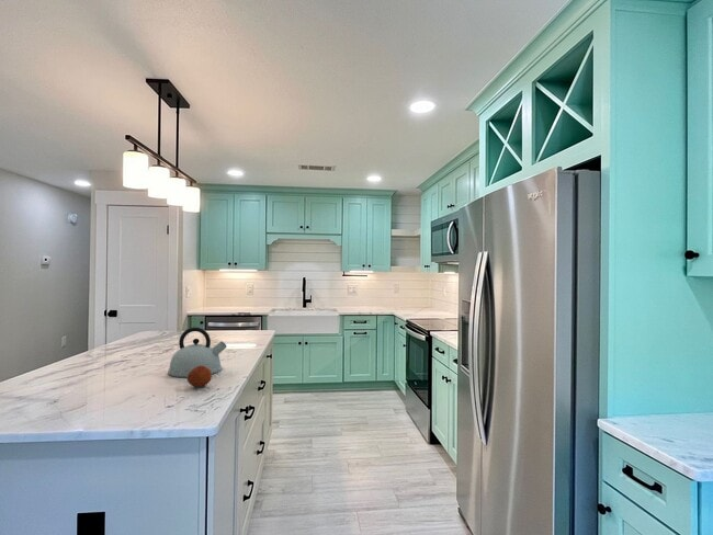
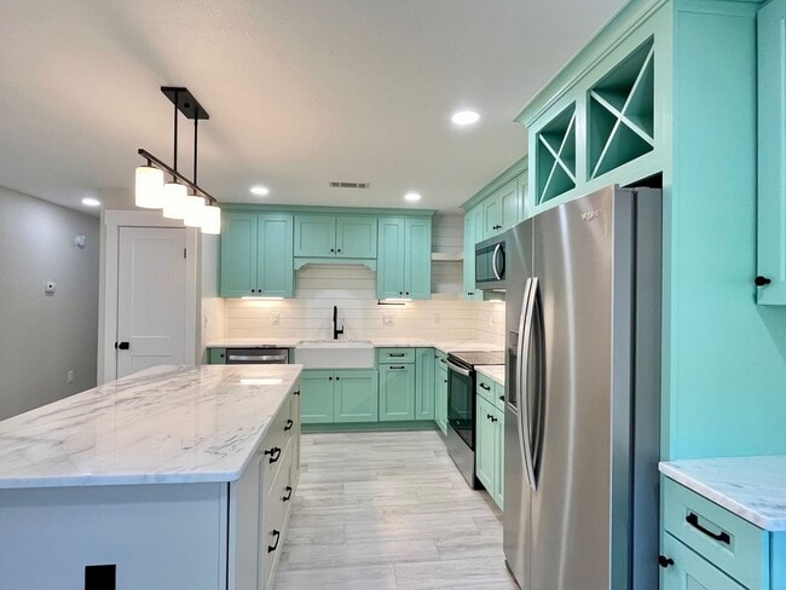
- fruit [185,366,213,388]
- kettle [167,327,227,378]
